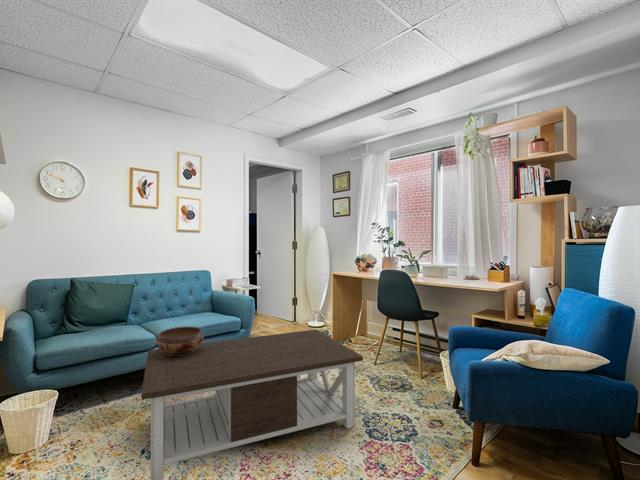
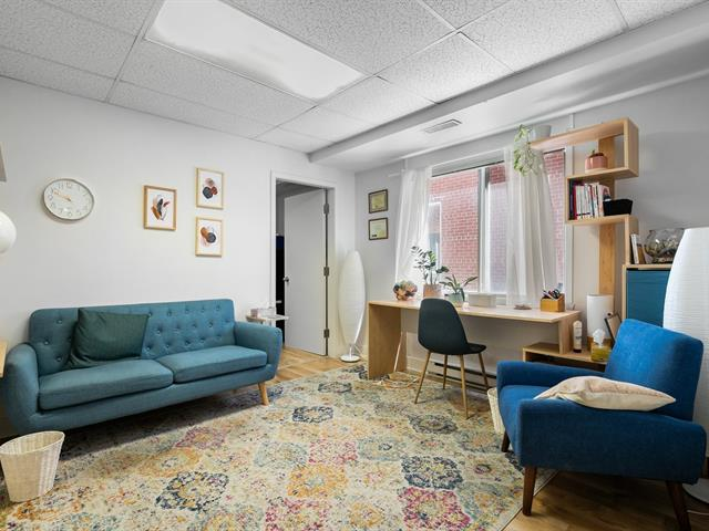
- coffee table [141,328,364,480]
- decorative bowl [155,325,205,356]
